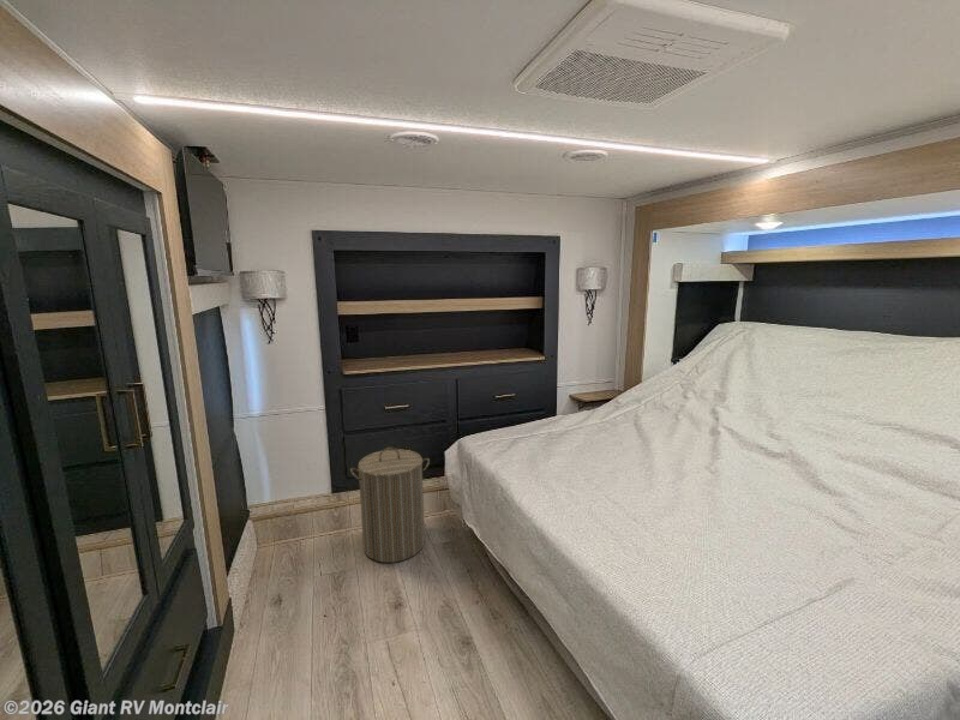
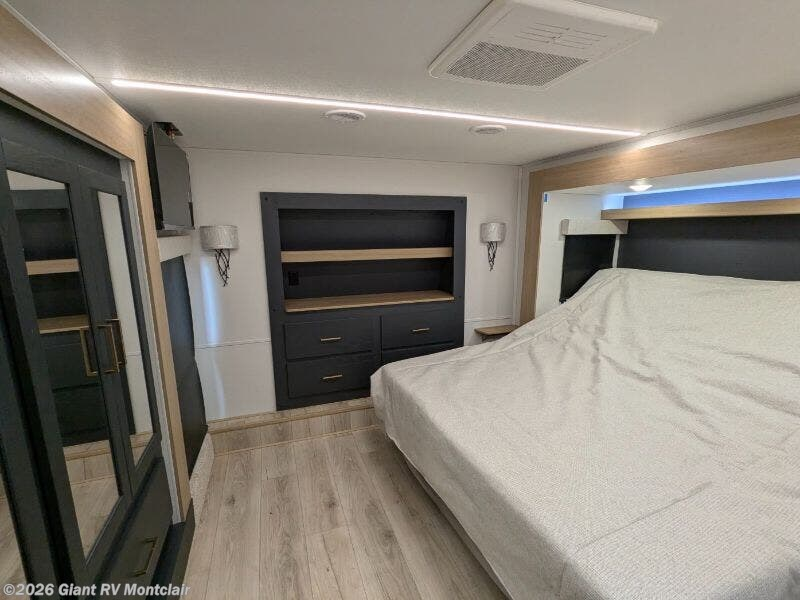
- laundry hamper [349,446,431,564]
